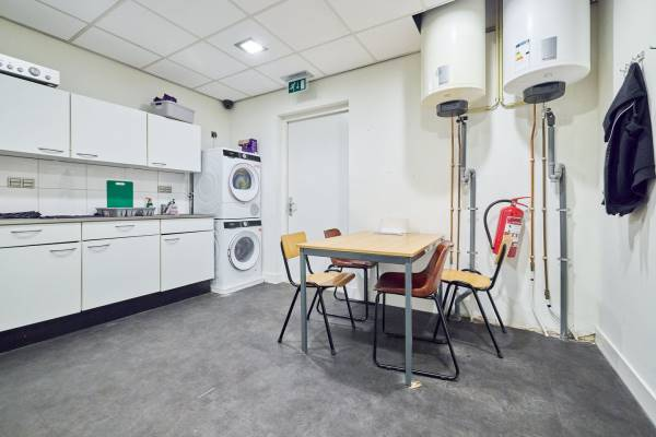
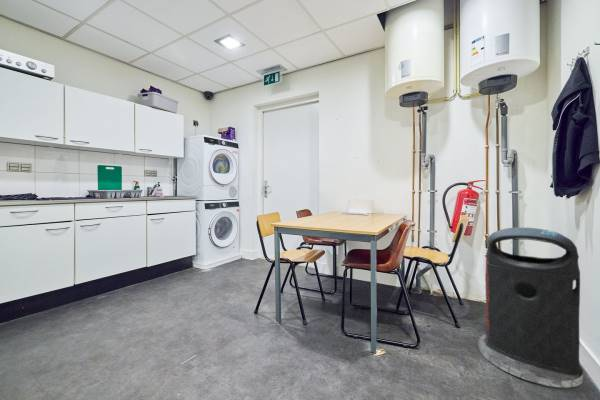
+ trash bin [478,226,584,389]
